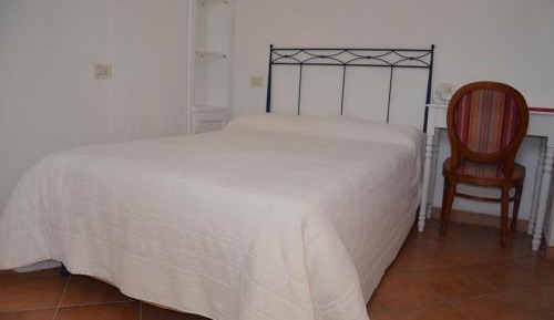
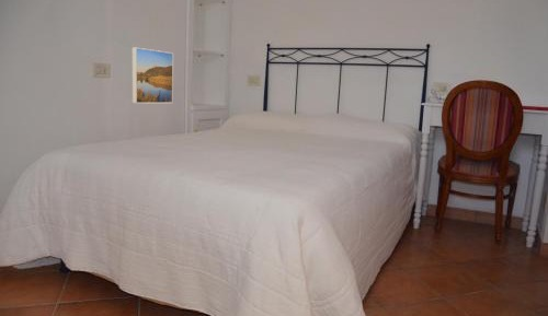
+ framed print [132,47,174,104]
